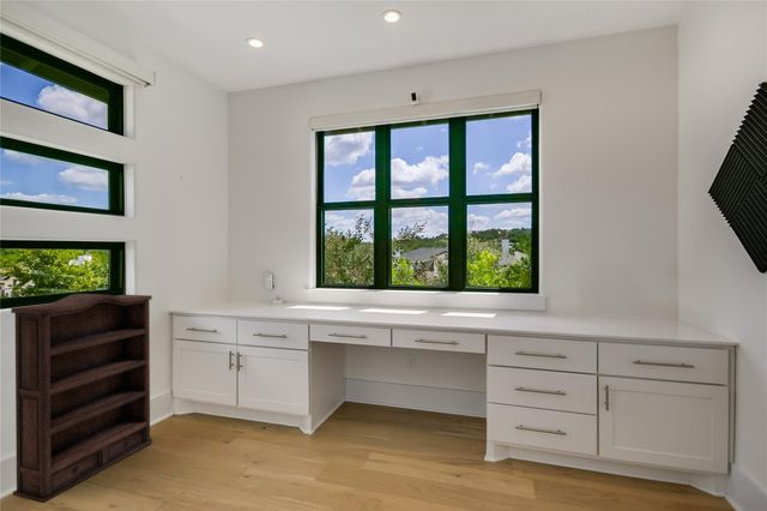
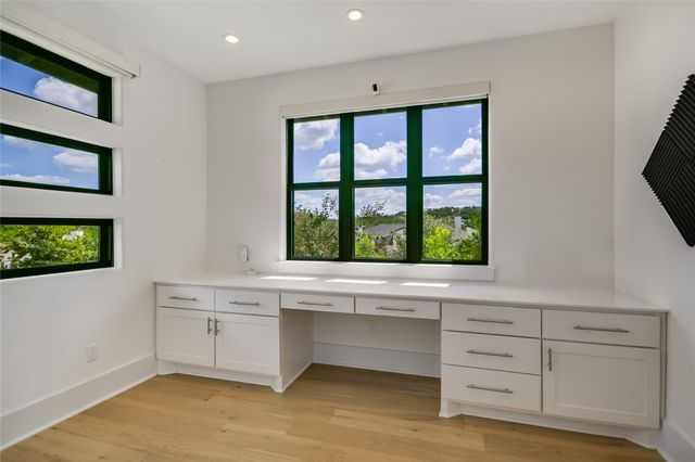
- bookshelf [10,293,153,504]
